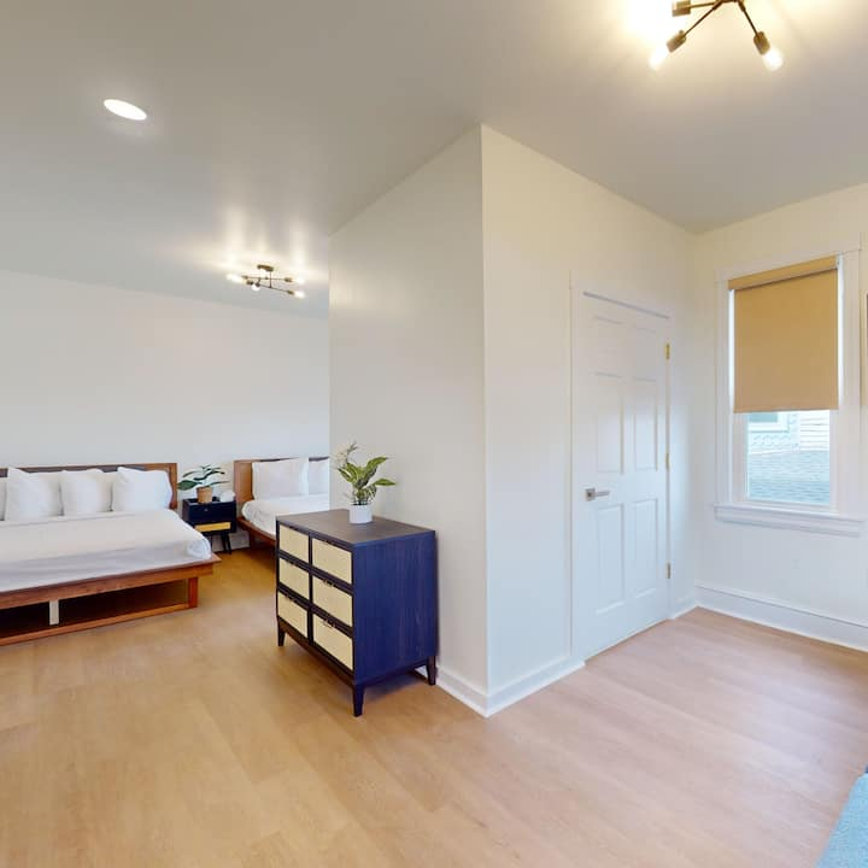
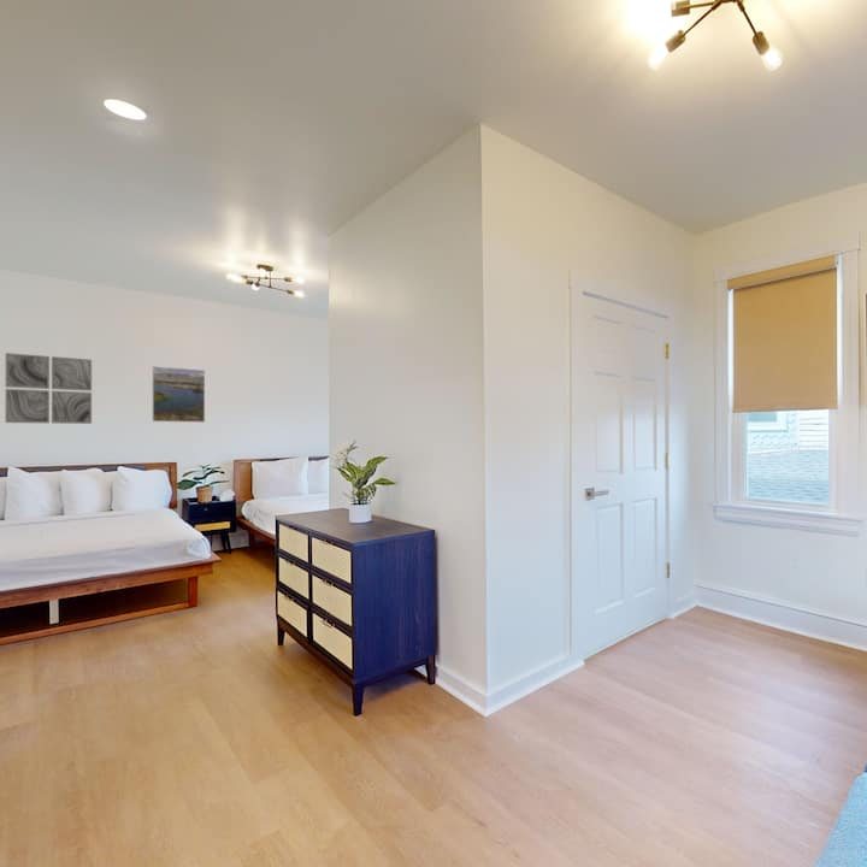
+ wall art [5,352,93,425]
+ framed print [152,365,206,424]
